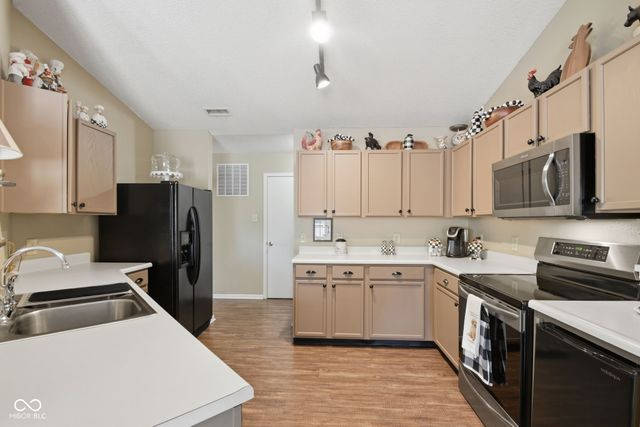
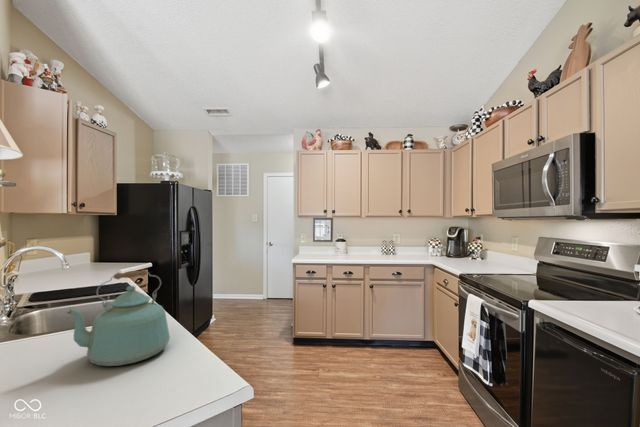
+ kettle [66,269,171,367]
